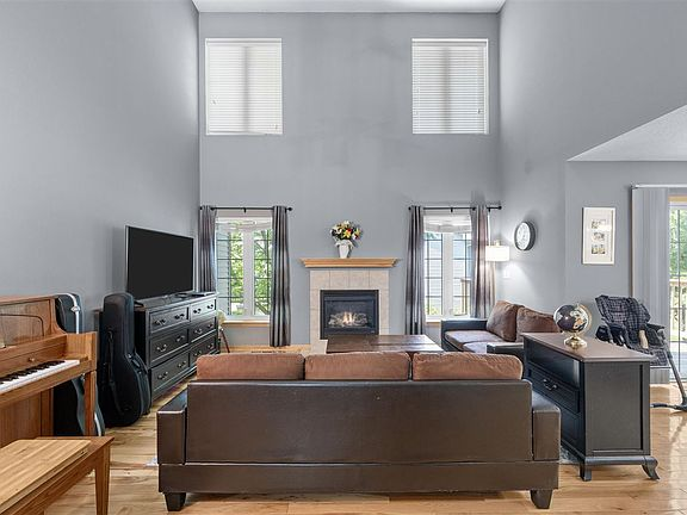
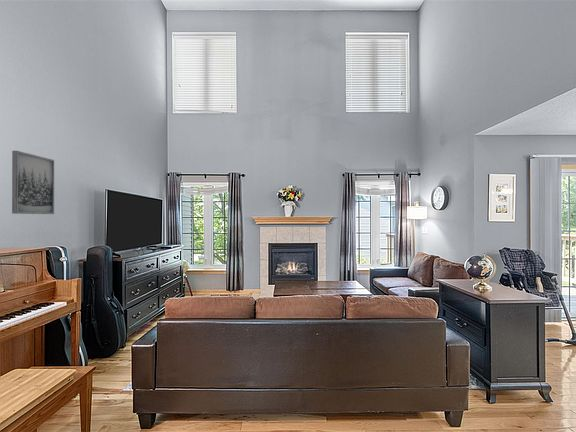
+ wall art [11,150,55,215]
